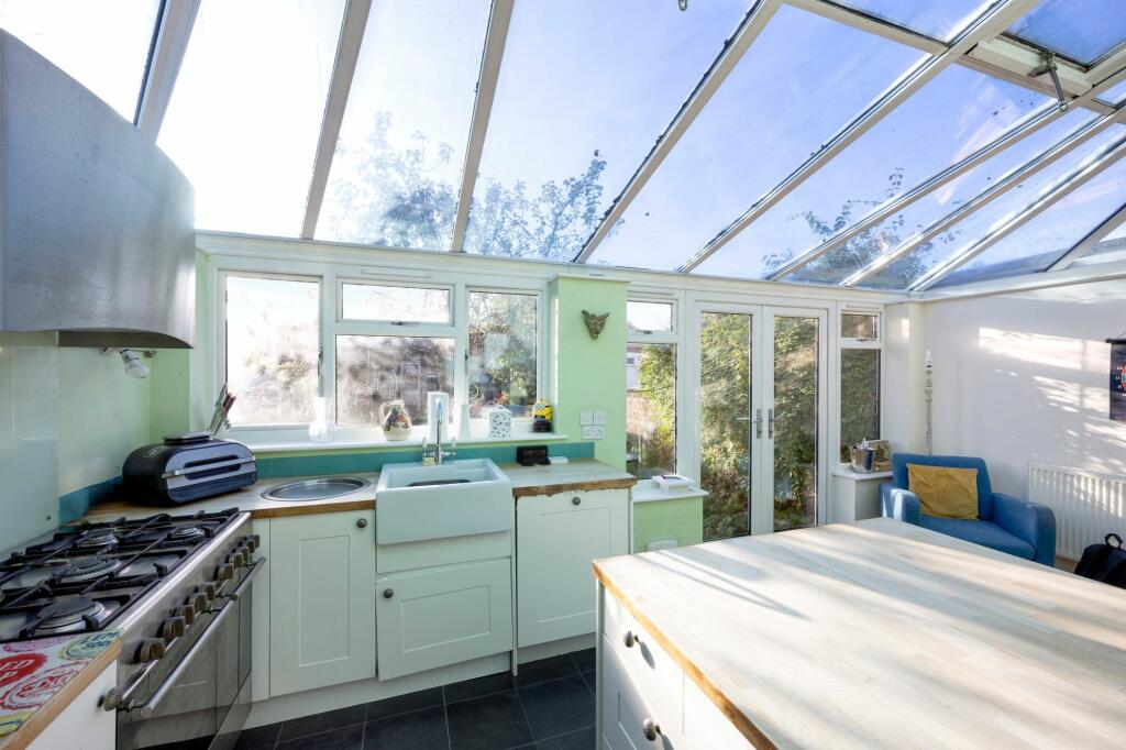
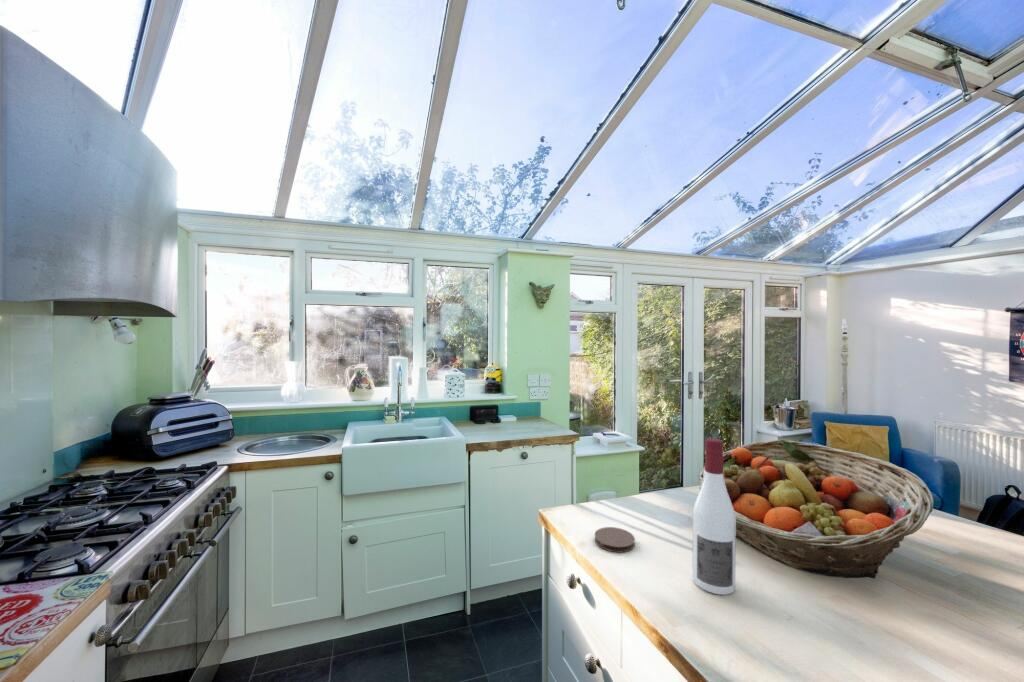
+ alcohol [691,437,737,596]
+ coaster [593,526,636,554]
+ fruit basket [698,439,935,579]
